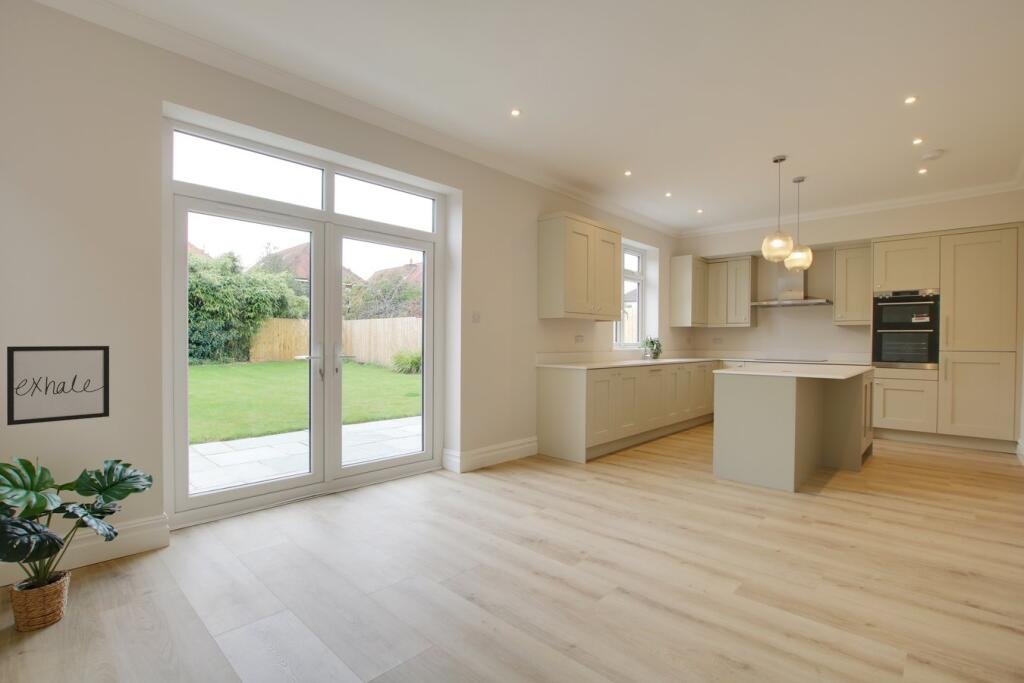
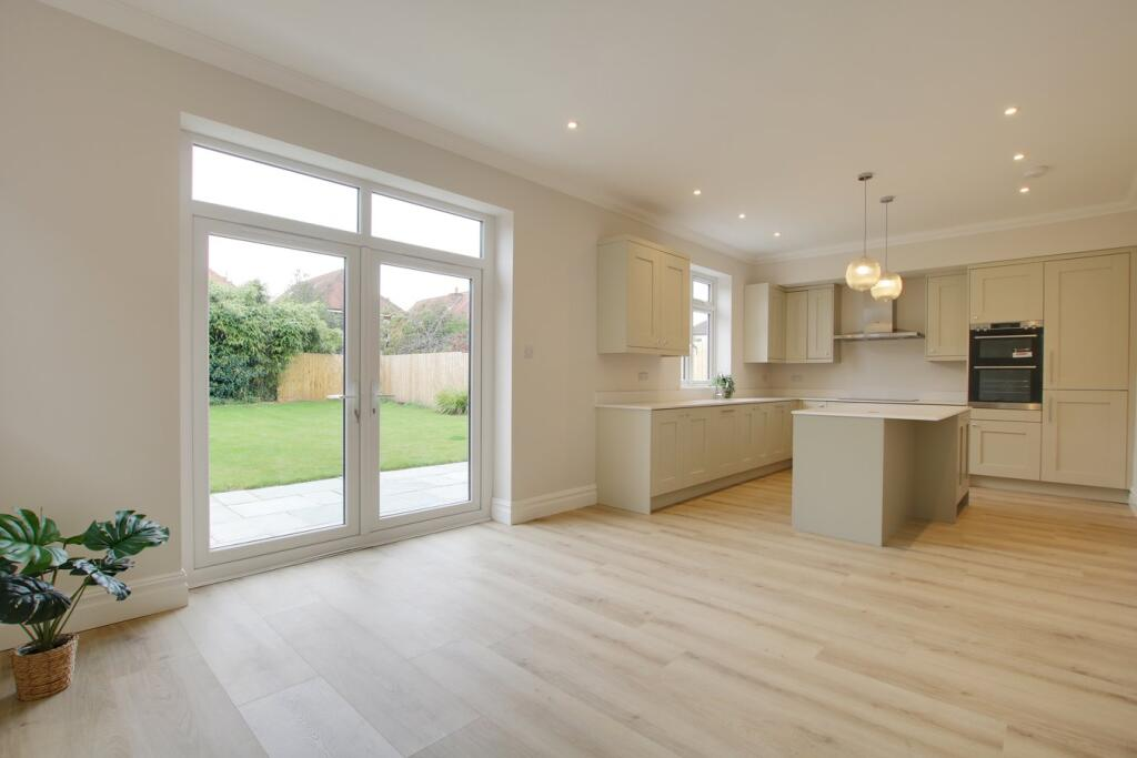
- wall art [6,345,110,426]
